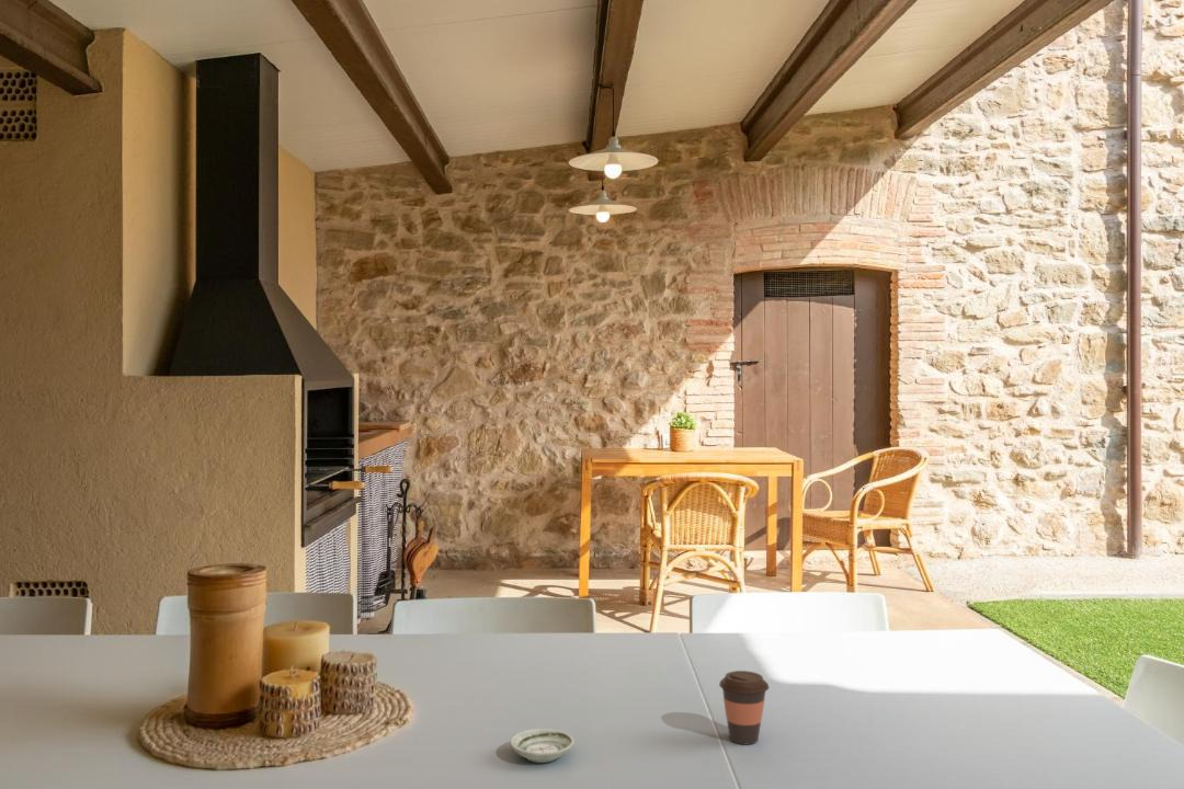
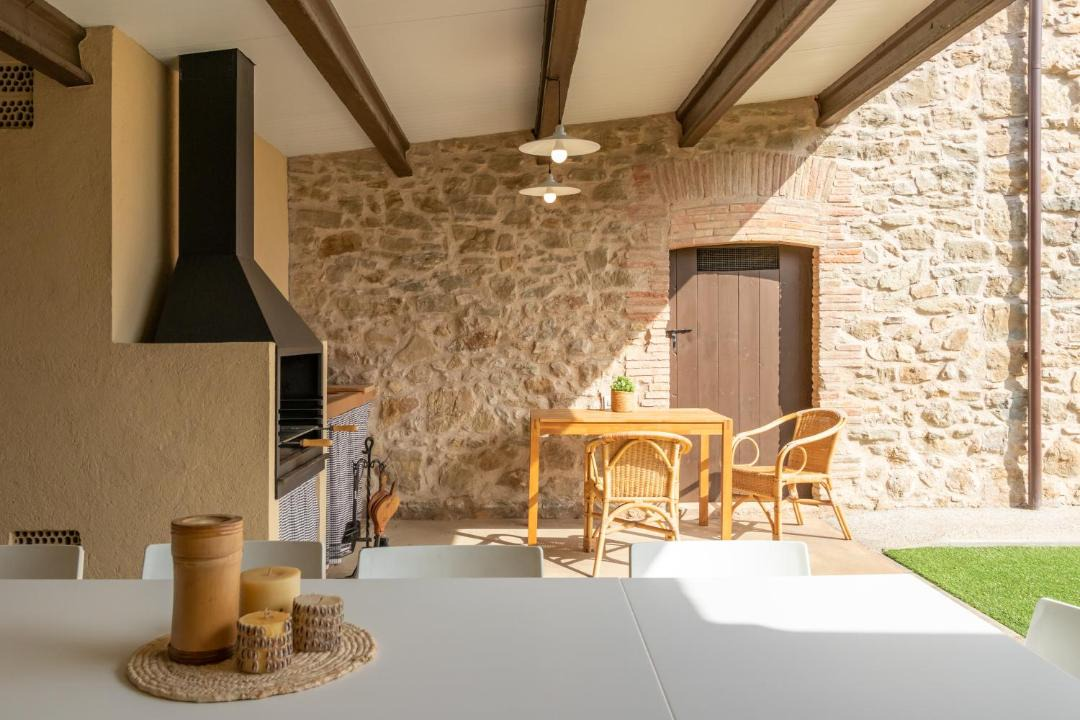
- coffee cup [718,670,770,745]
- saucer [509,728,576,764]
